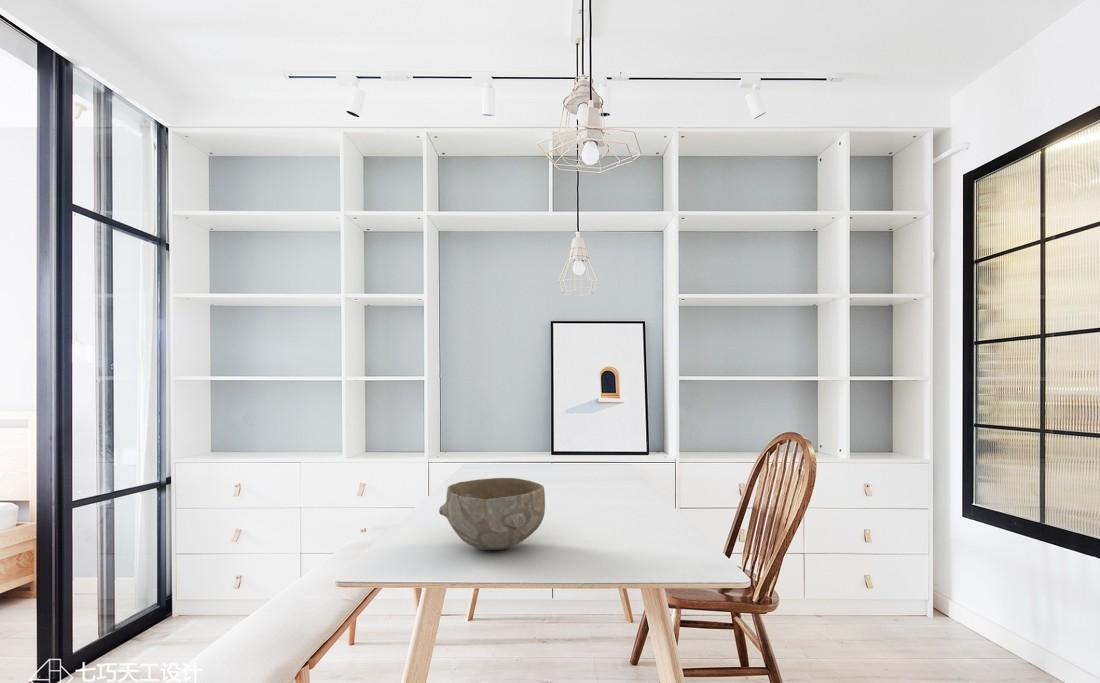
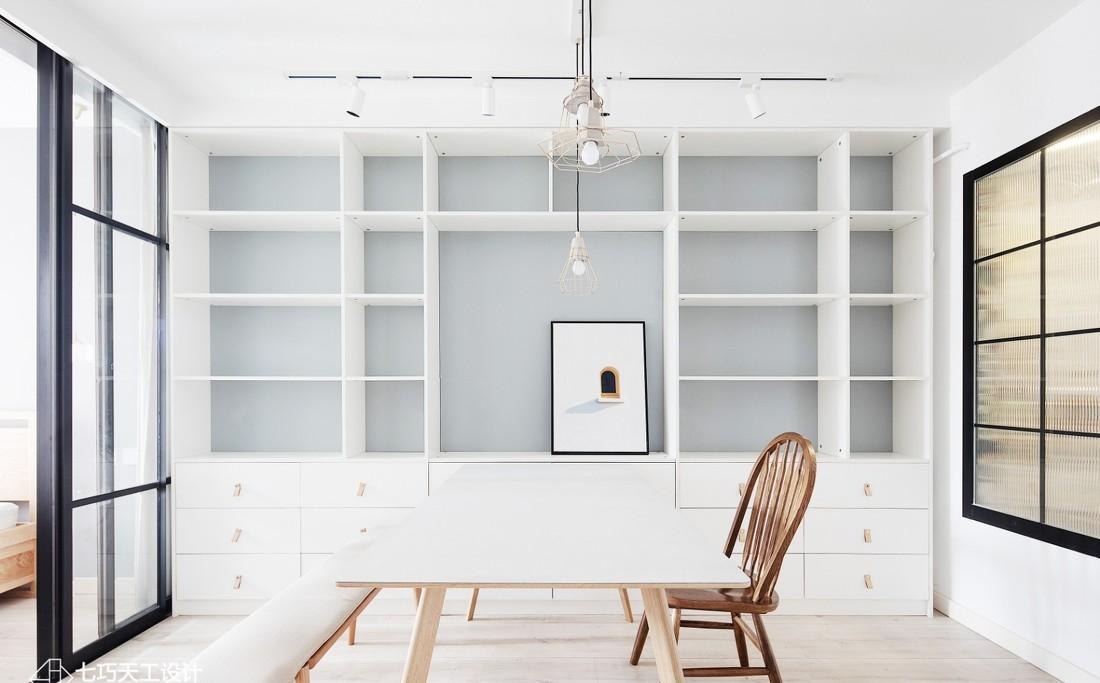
- bowl [438,477,546,551]
